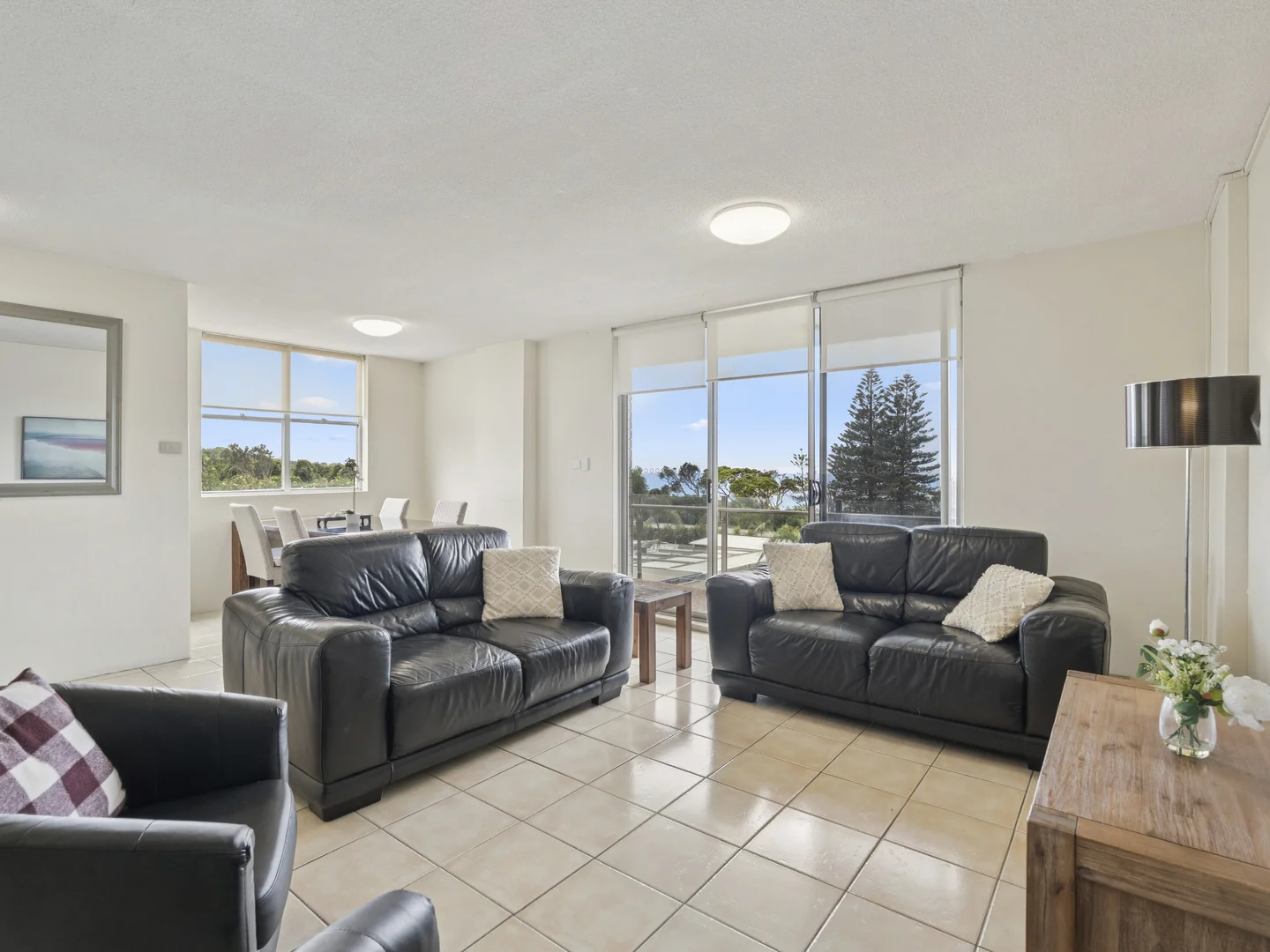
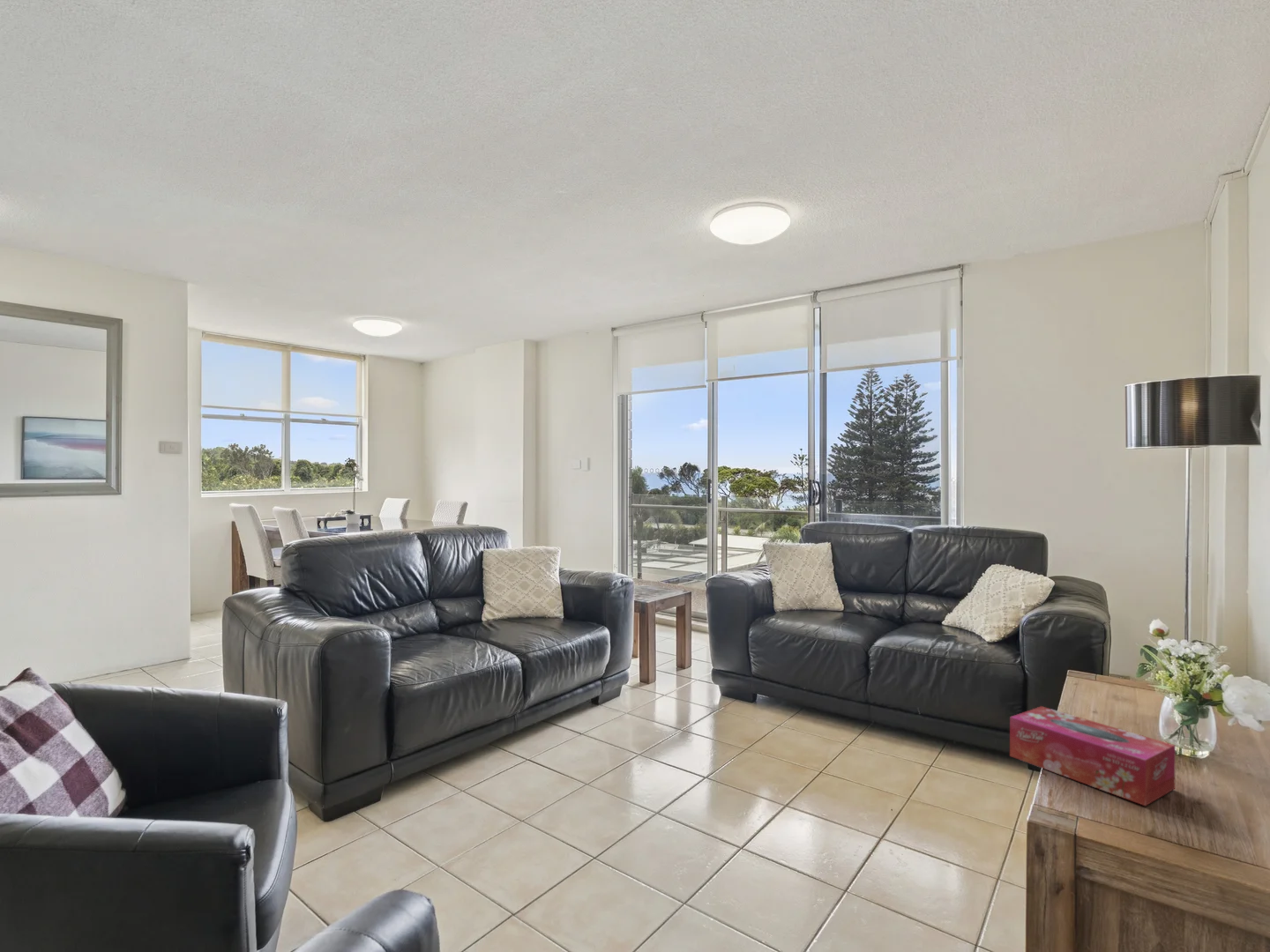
+ tissue box [1009,705,1177,807]
